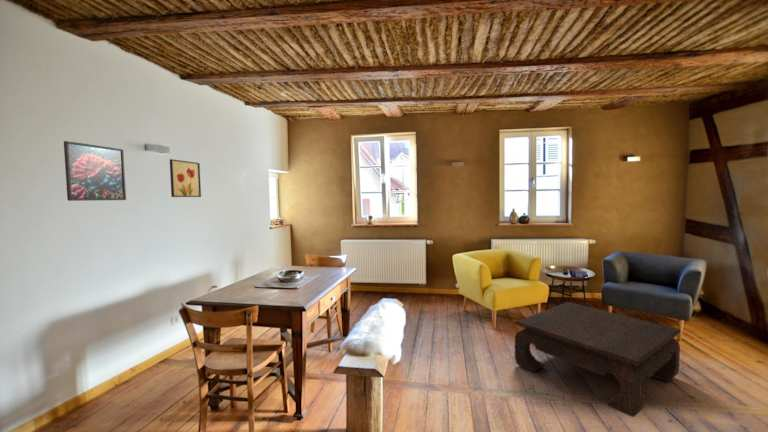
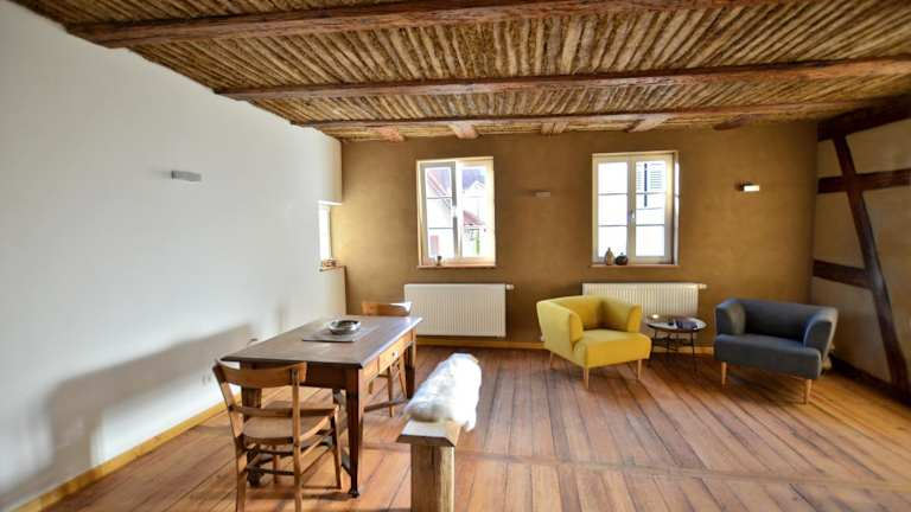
- coffee table [514,301,682,418]
- wall art [169,158,202,198]
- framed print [63,140,127,202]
